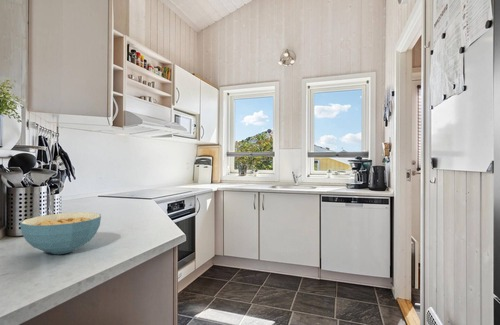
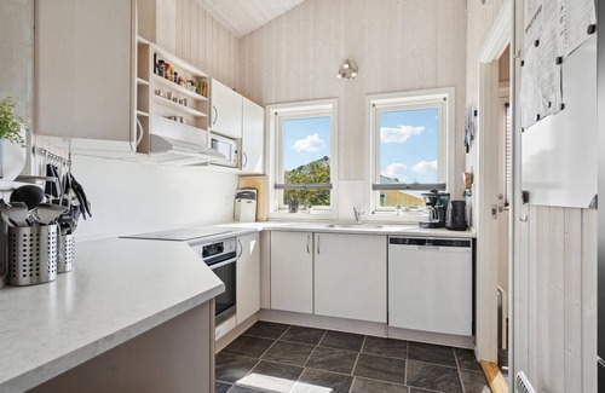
- cereal bowl [19,212,102,255]
